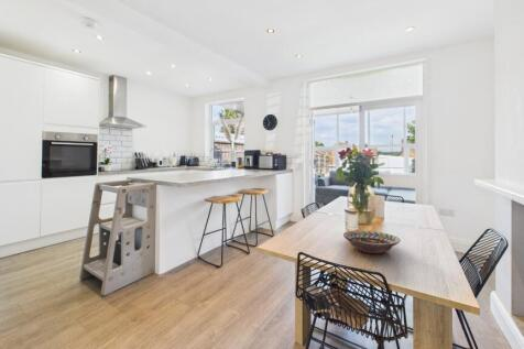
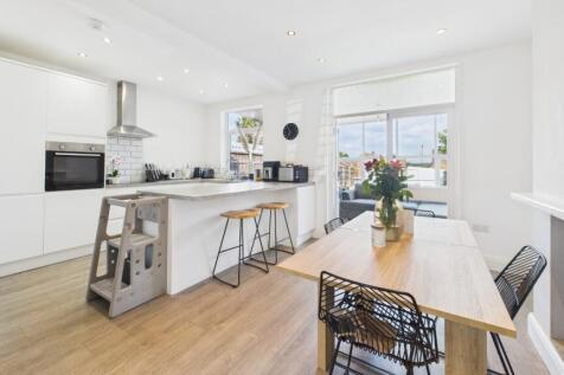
- decorative bowl [342,230,402,254]
